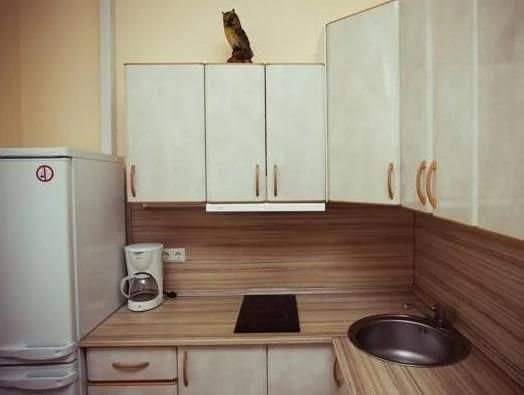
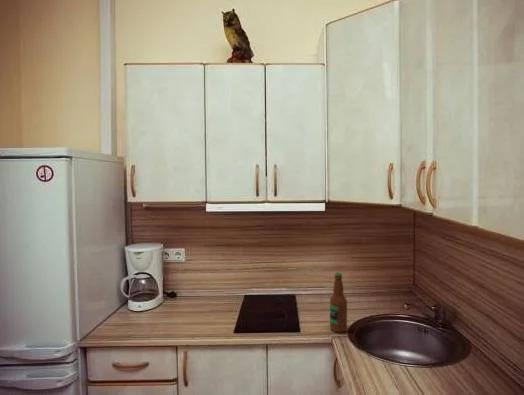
+ bottle [329,271,348,333]
